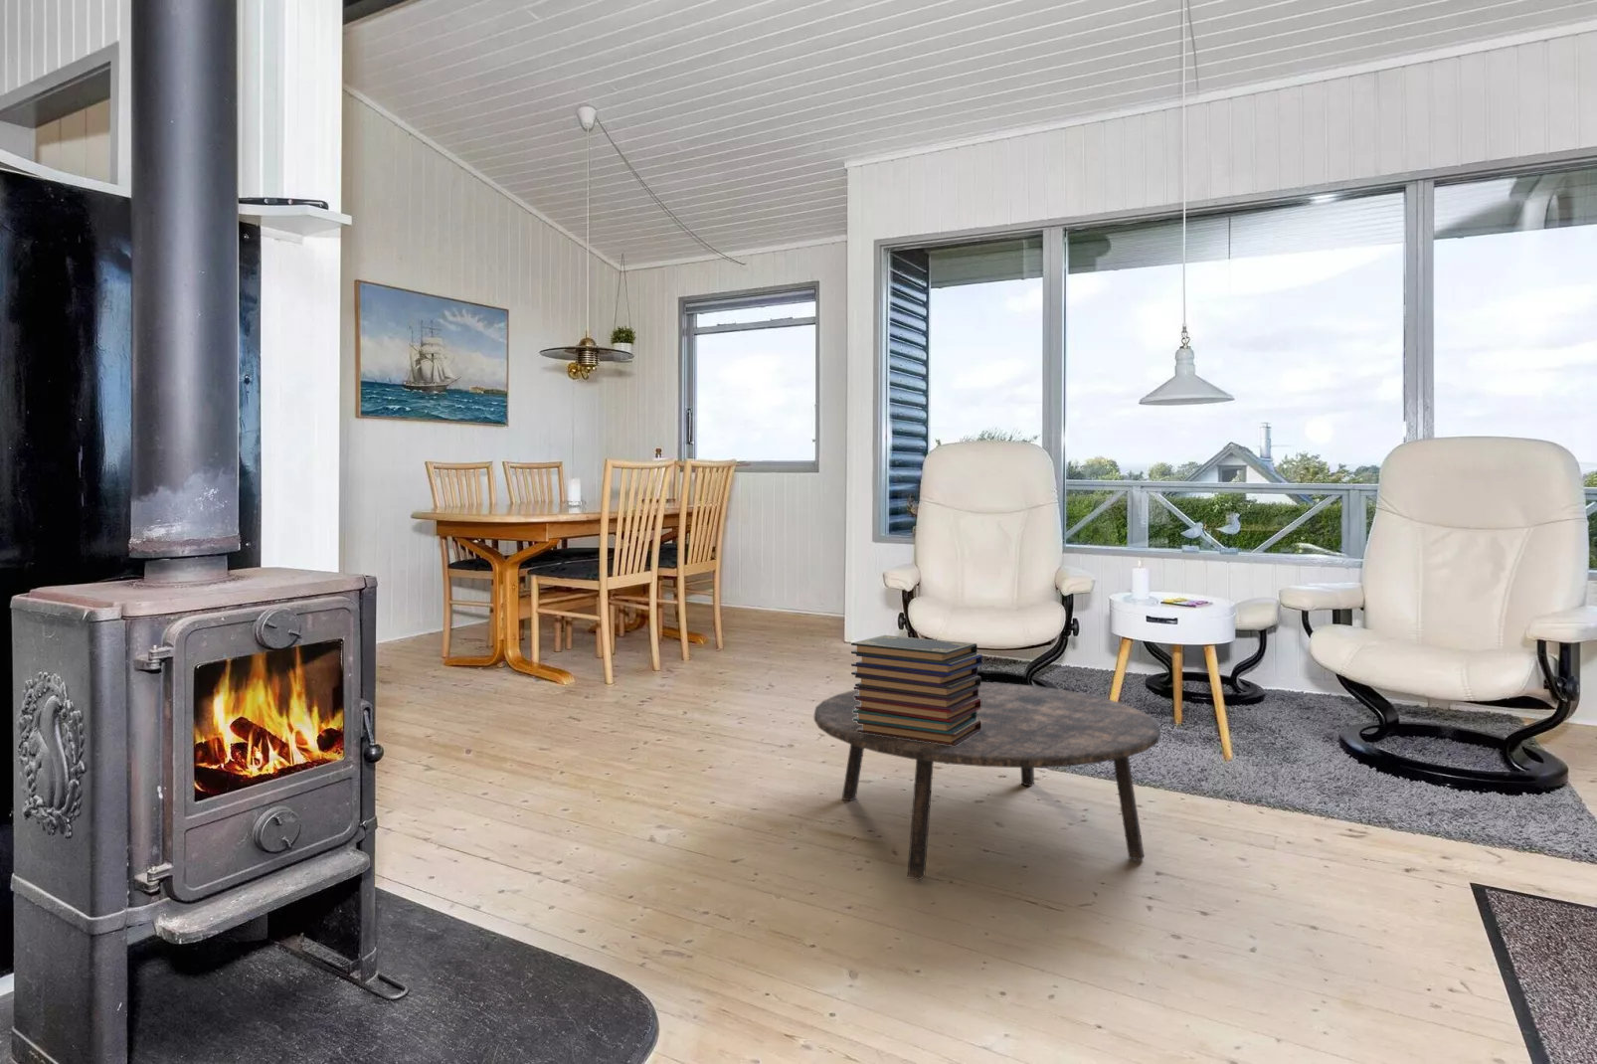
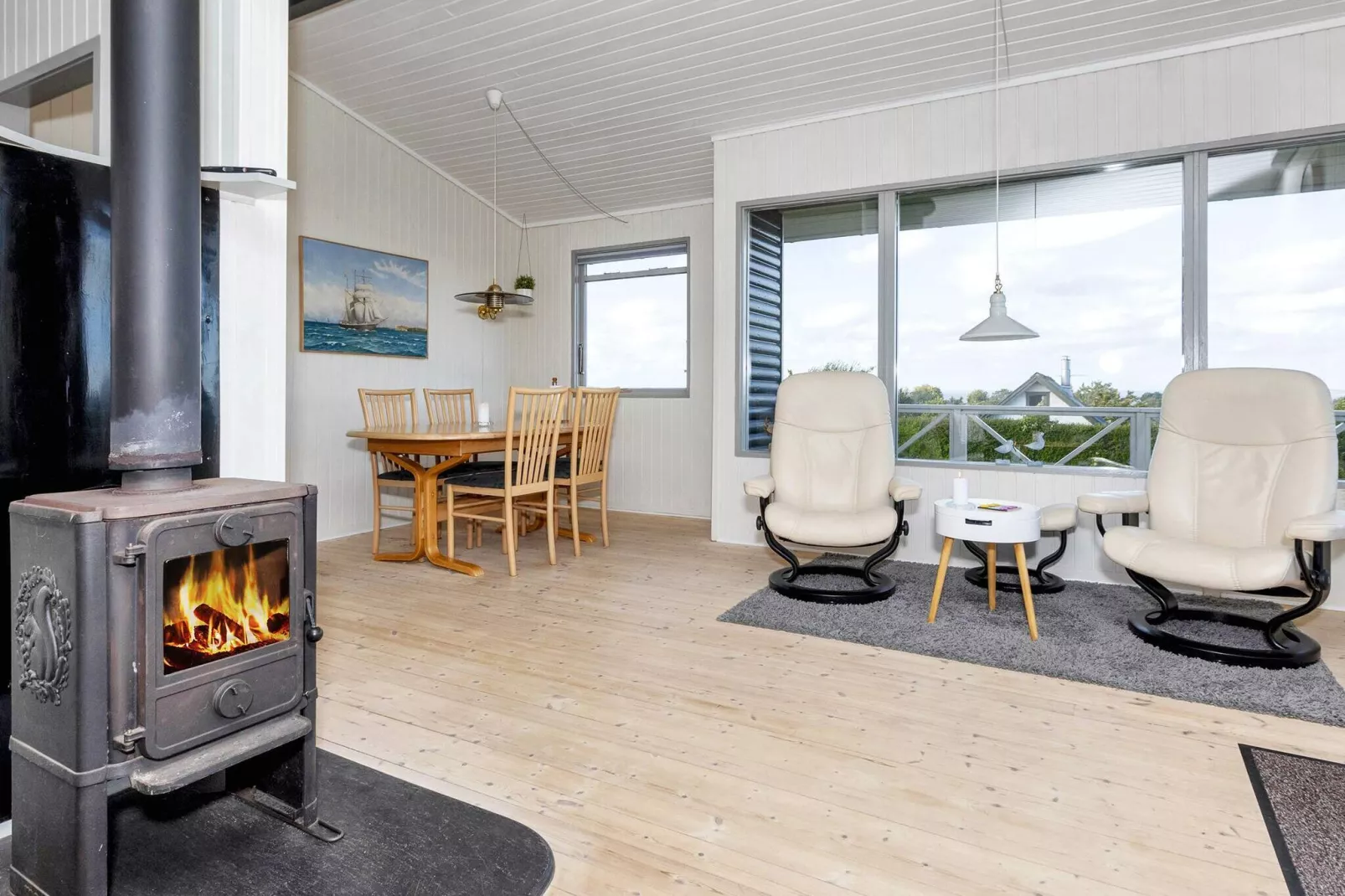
- coffee table [813,682,1161,882]
- book stack [850,634,983,746]
